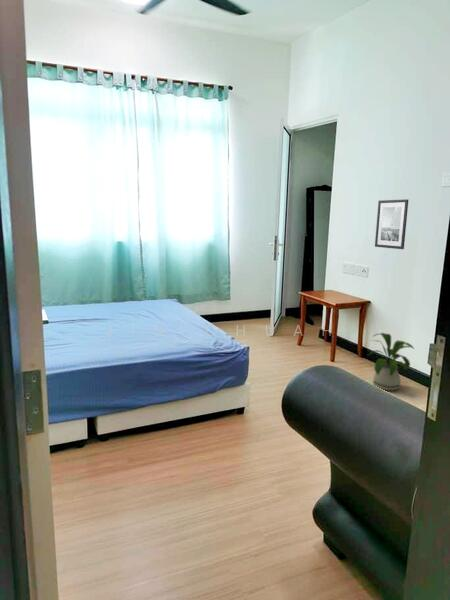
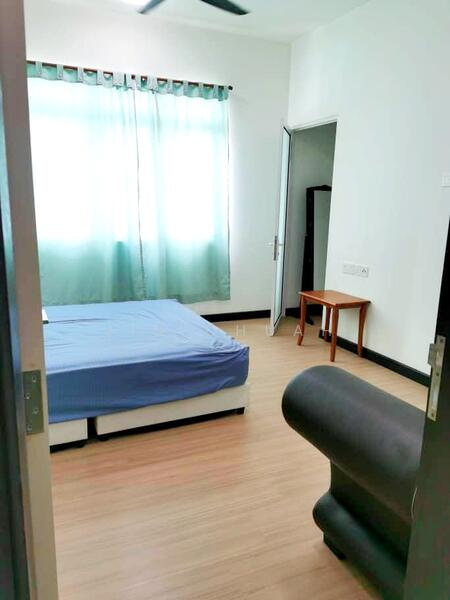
- house plant [367,332,415,392]
- wall art [374,198,409,250]
